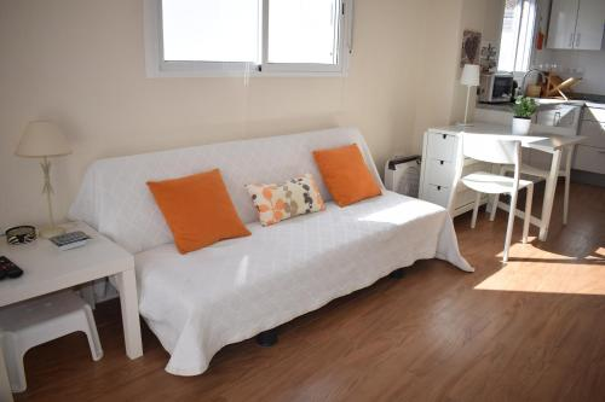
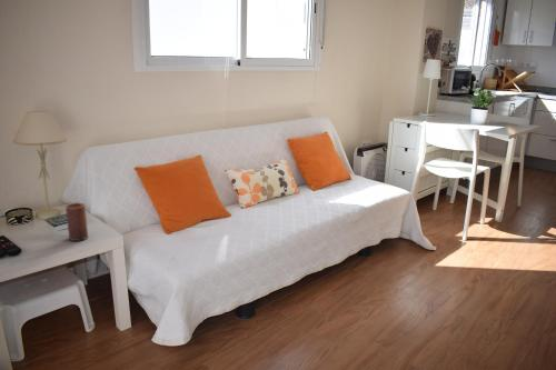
+ candle [64,202,89,242]
